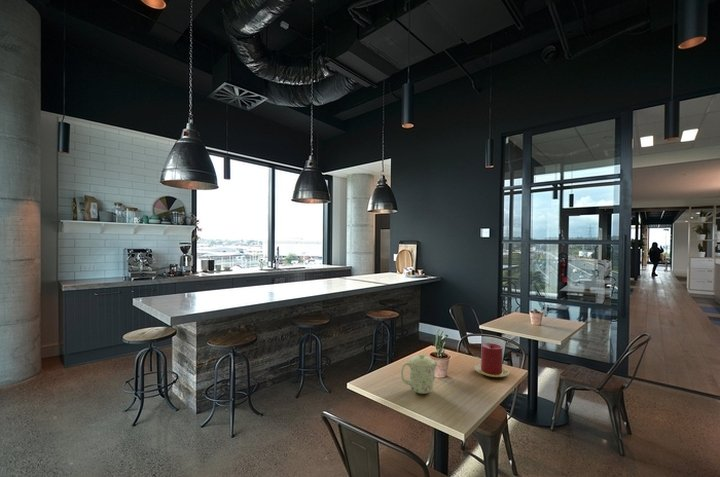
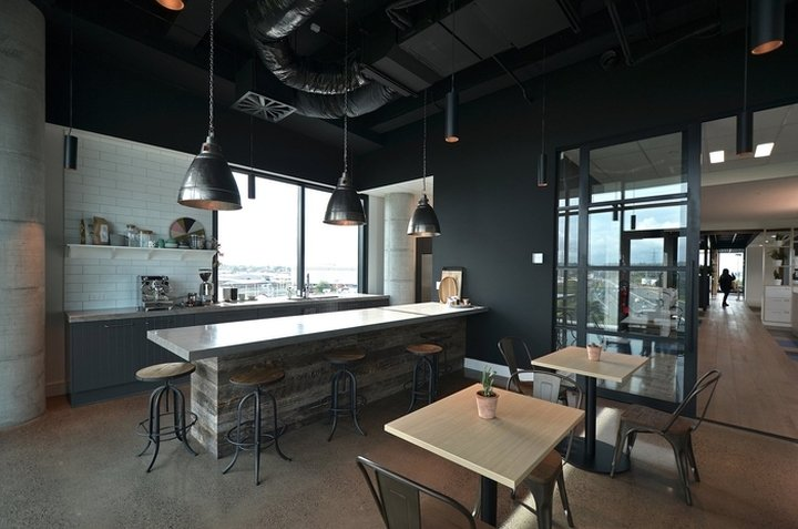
- candle [473,342,510,378]
- mug [400,353,440,395]
